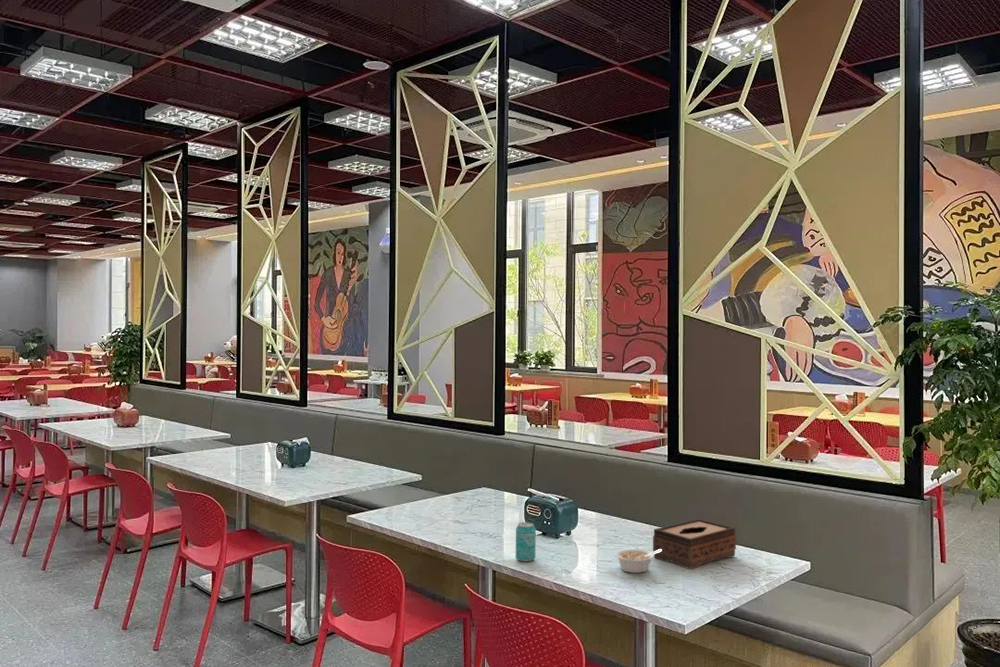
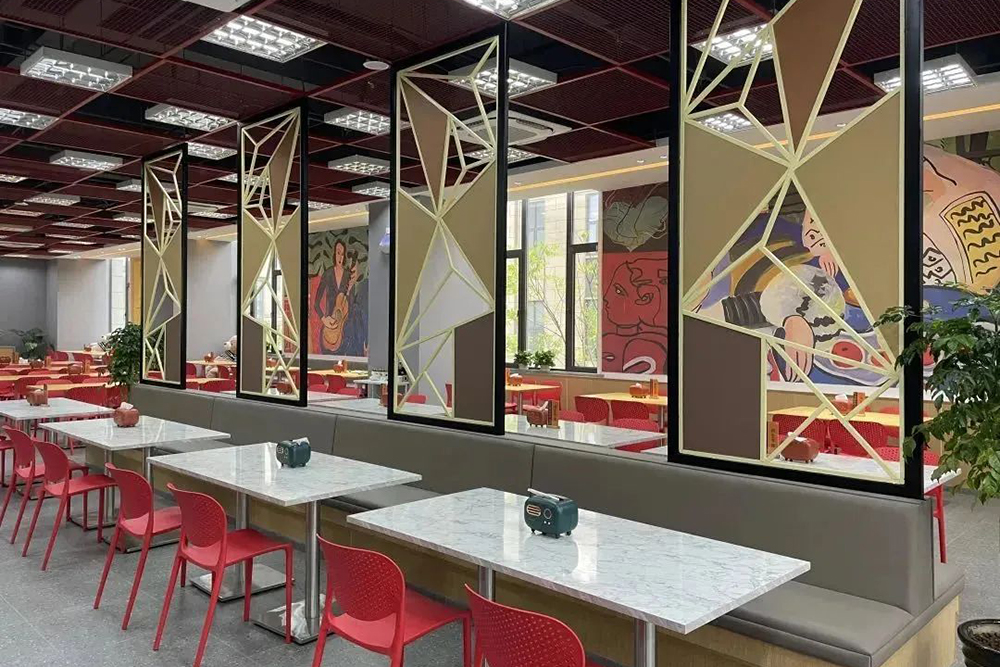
- tissue box [652,518,737,570]
- beverage can [515,521,537,562]
- legume [614,548,661,574]
